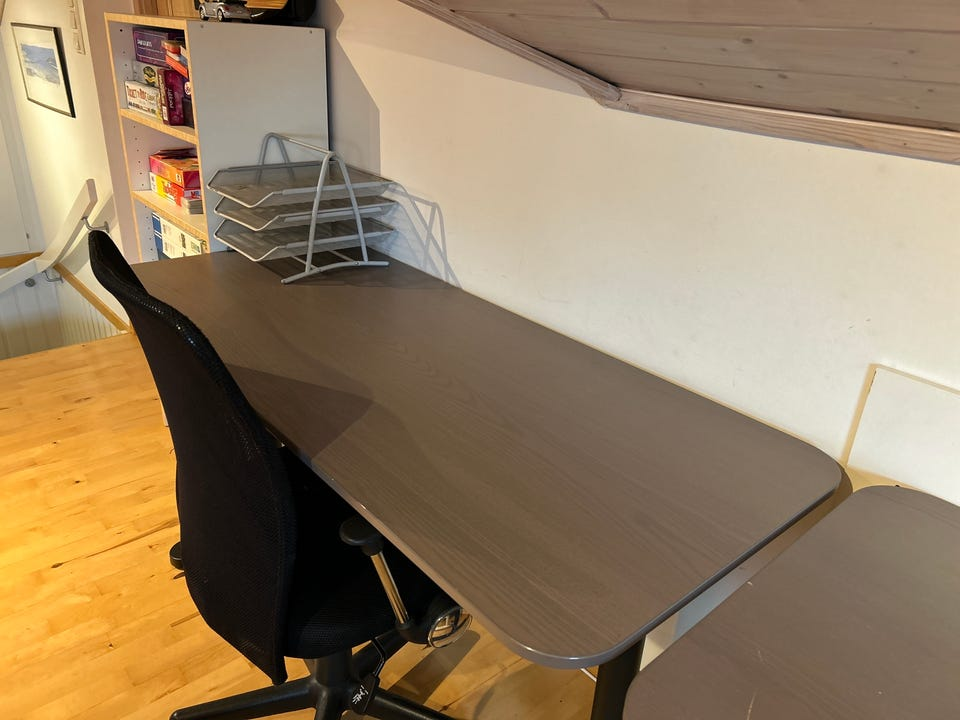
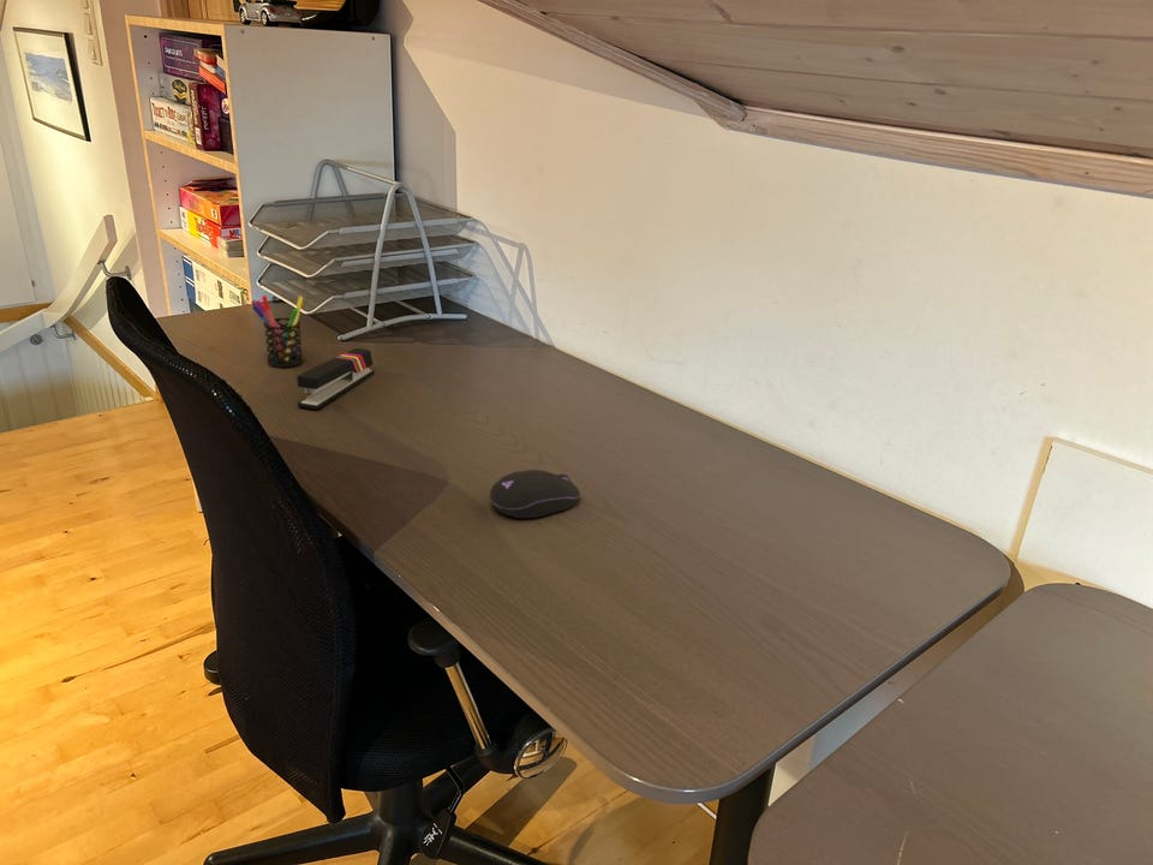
+ pen holder [250,294,304,369]
+ stapler [295,347,375,411]
+ computer mouse [489,469,581,519]
